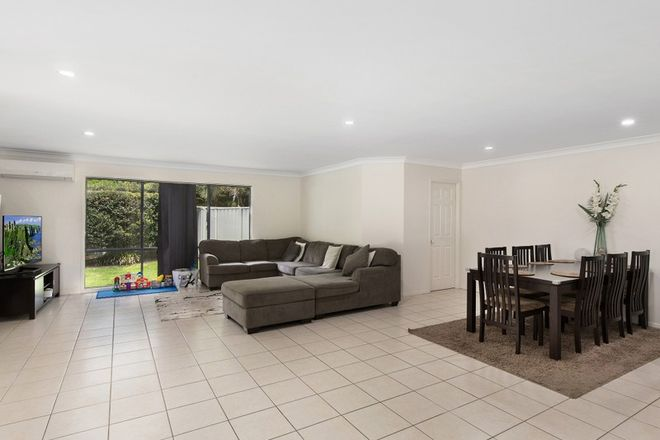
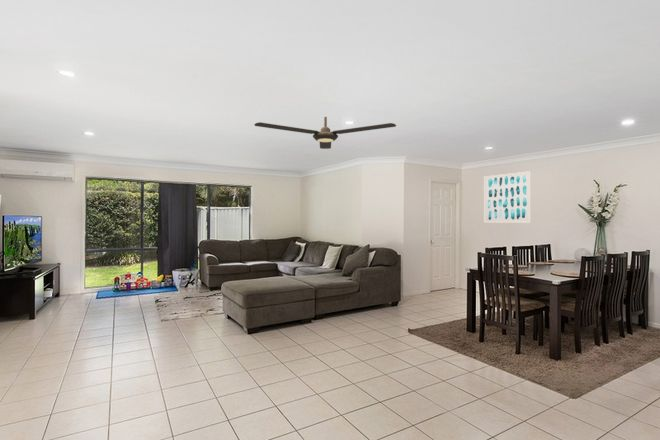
+ wall art [483,170,532,224]
+ ceiling fan [253,116,397,150]
